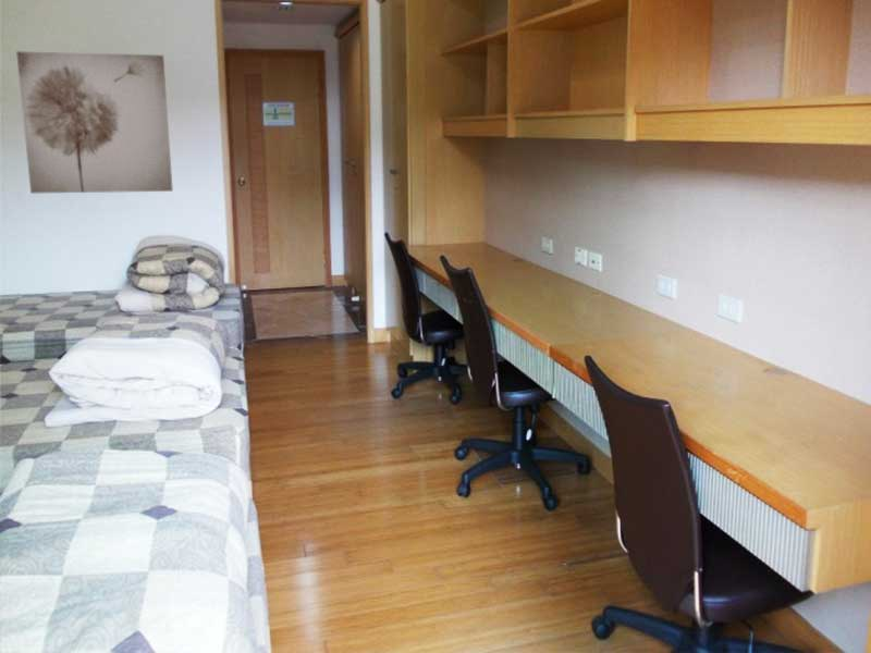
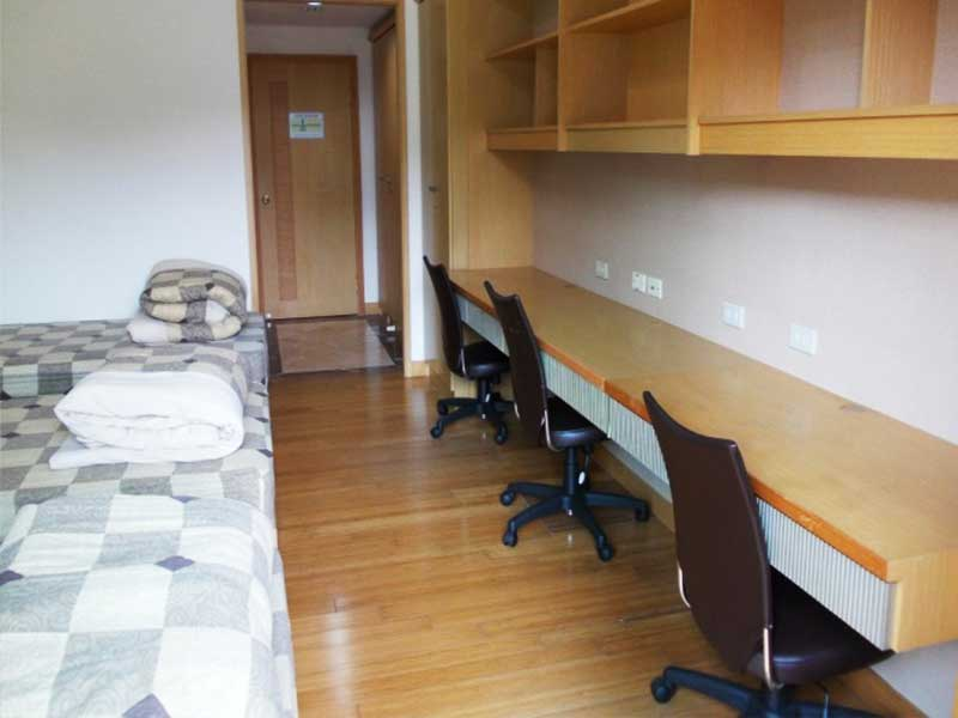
- wall art [15,50,174,195]
